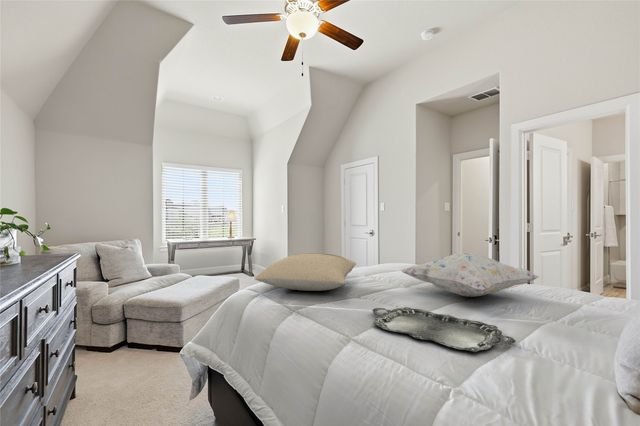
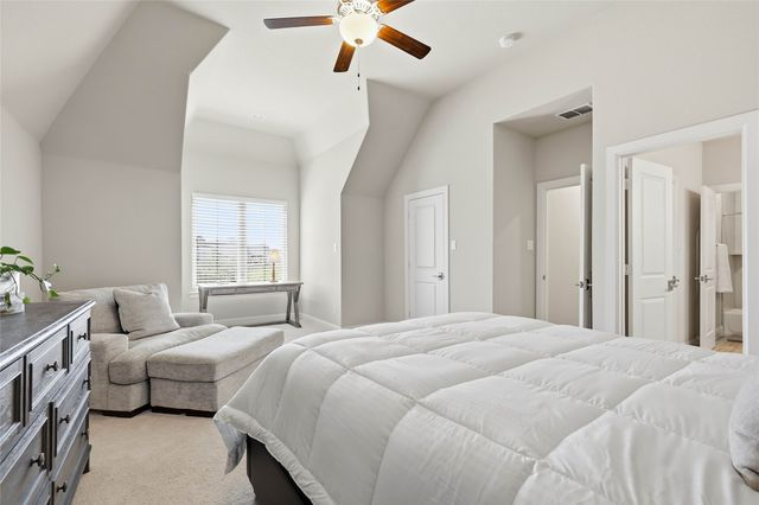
- serving tray [372,306,516,353]
- decorative pillow [401,251,540,298]
- pillow [254,252,357,292]
